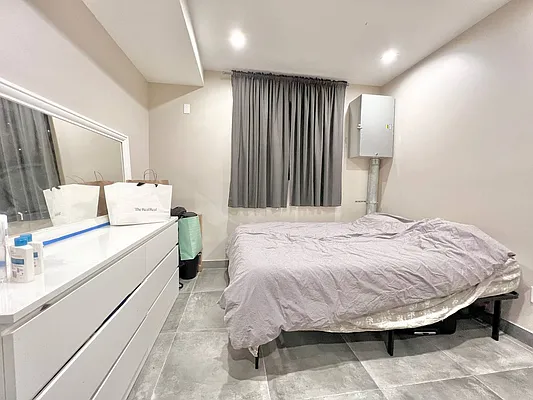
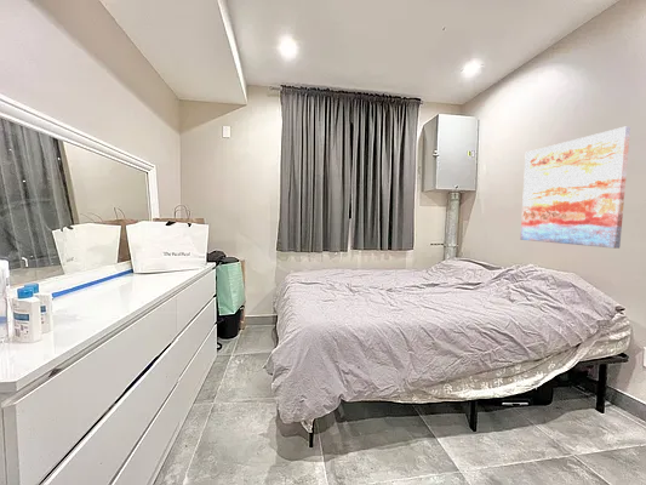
+ wall art [520,125,631,250]
